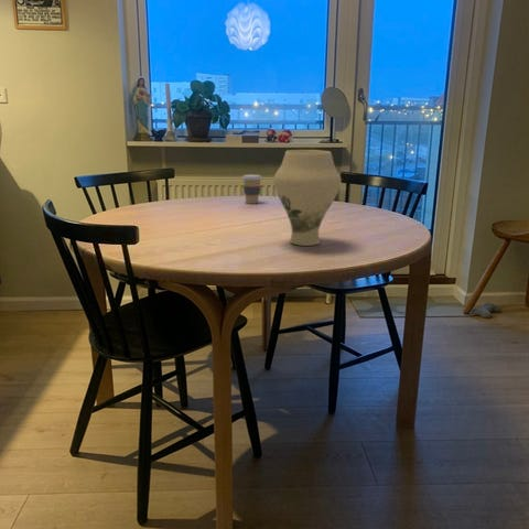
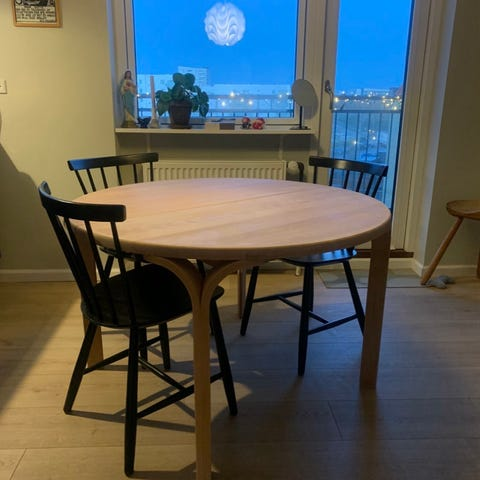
- vase [272,149,343,247]
- coffee cup [241,173,263,205]
